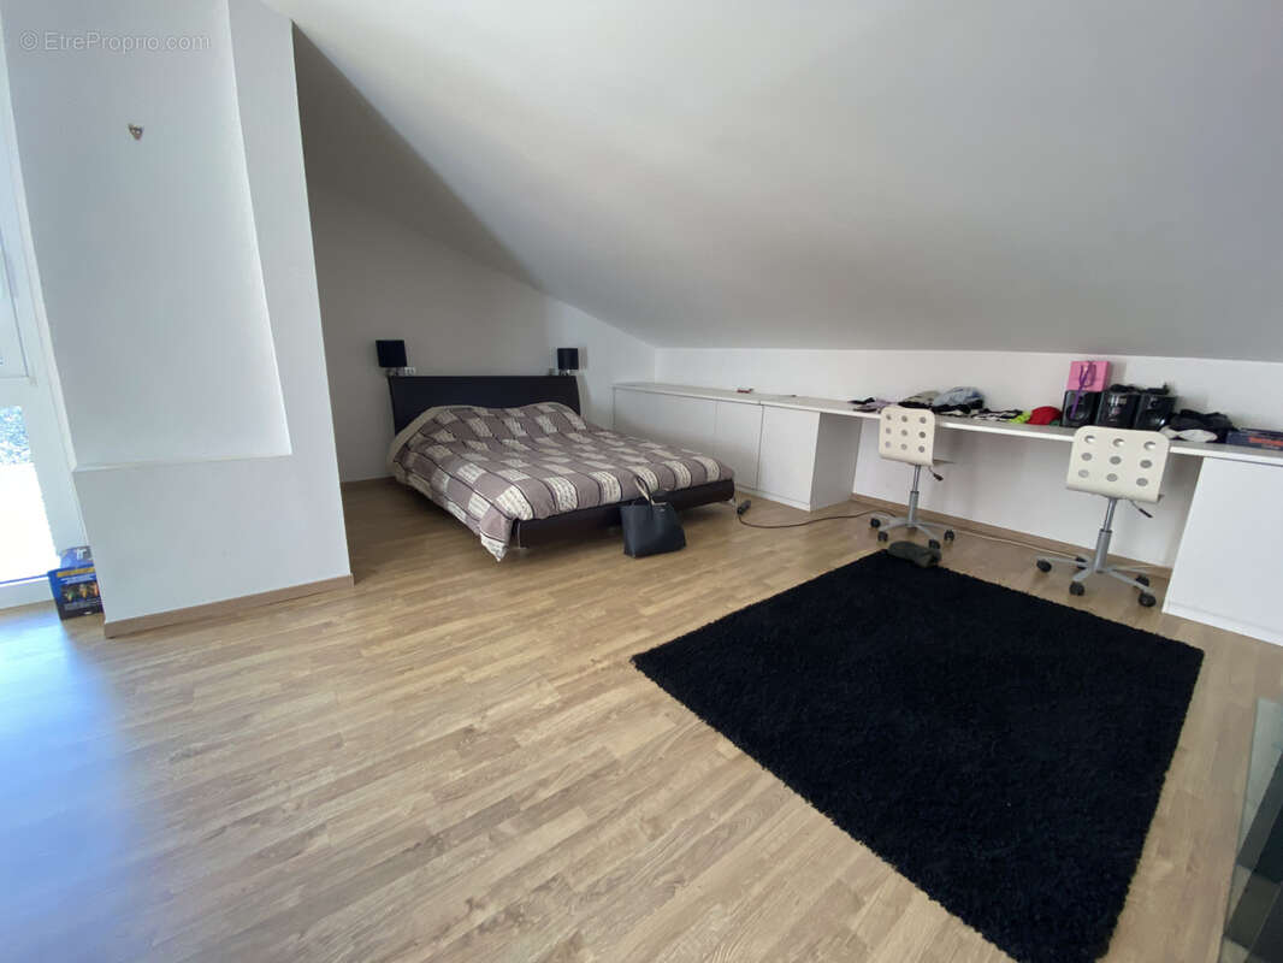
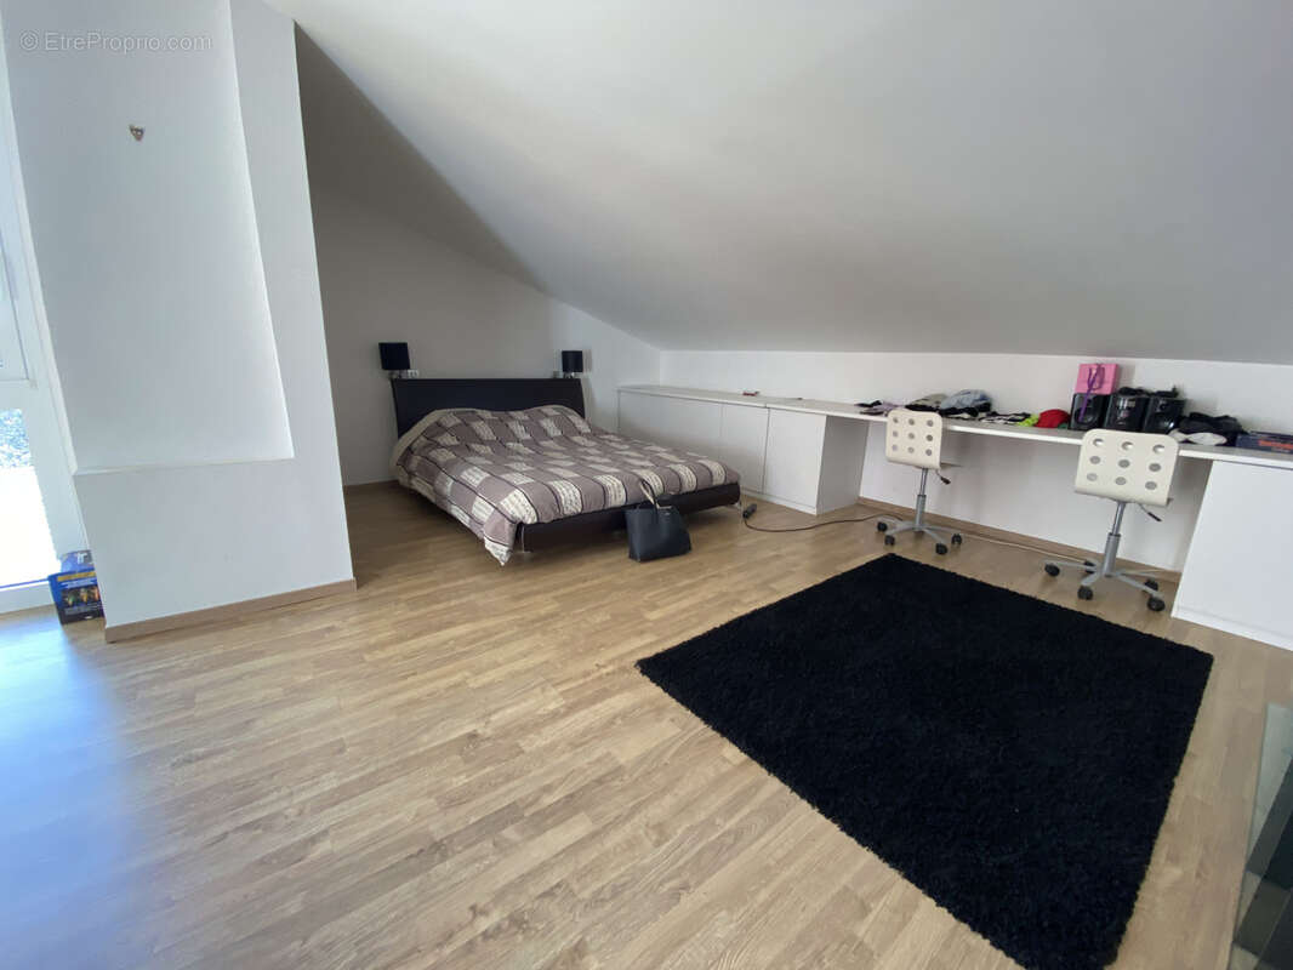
- sneaker [887,539,944,569]
